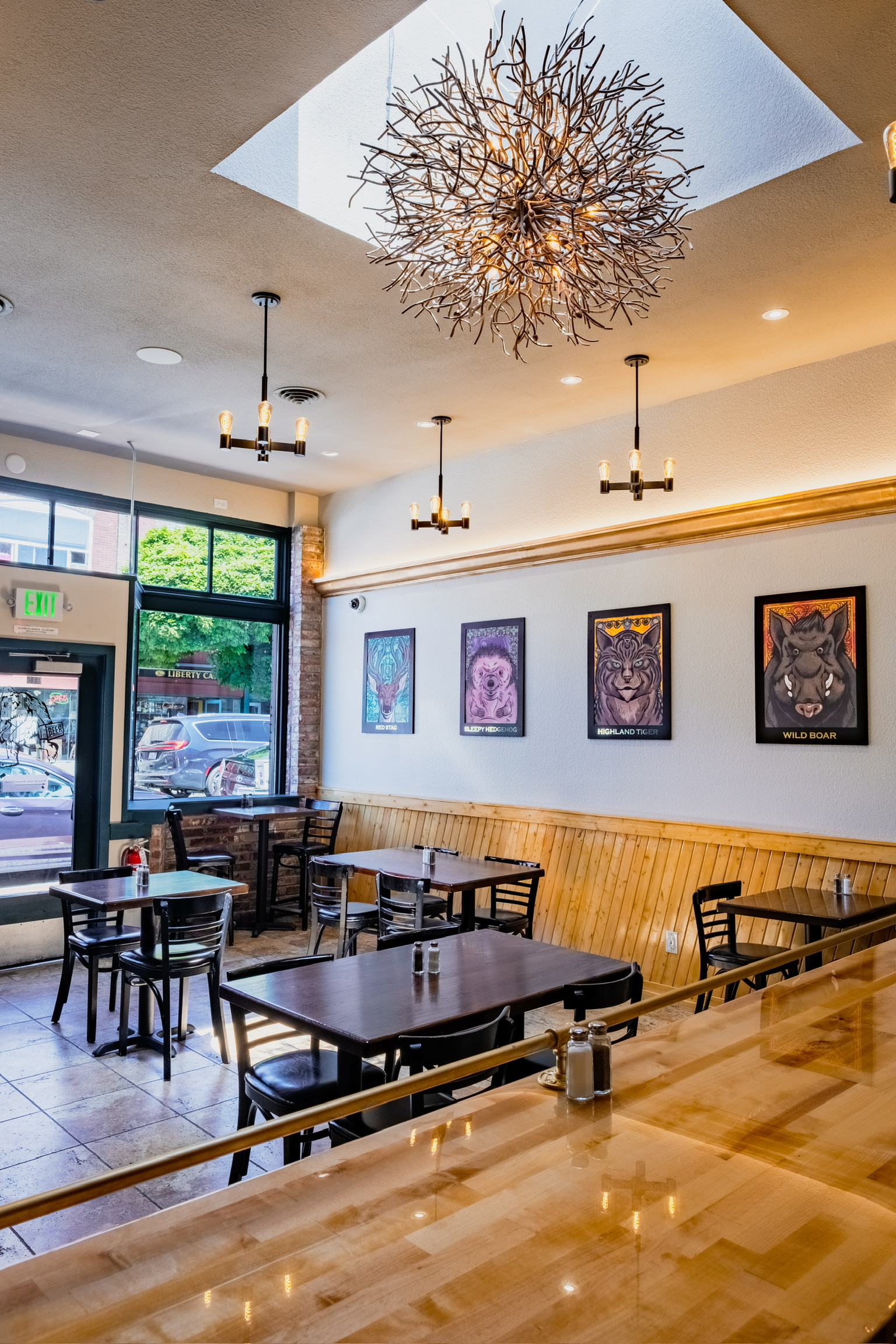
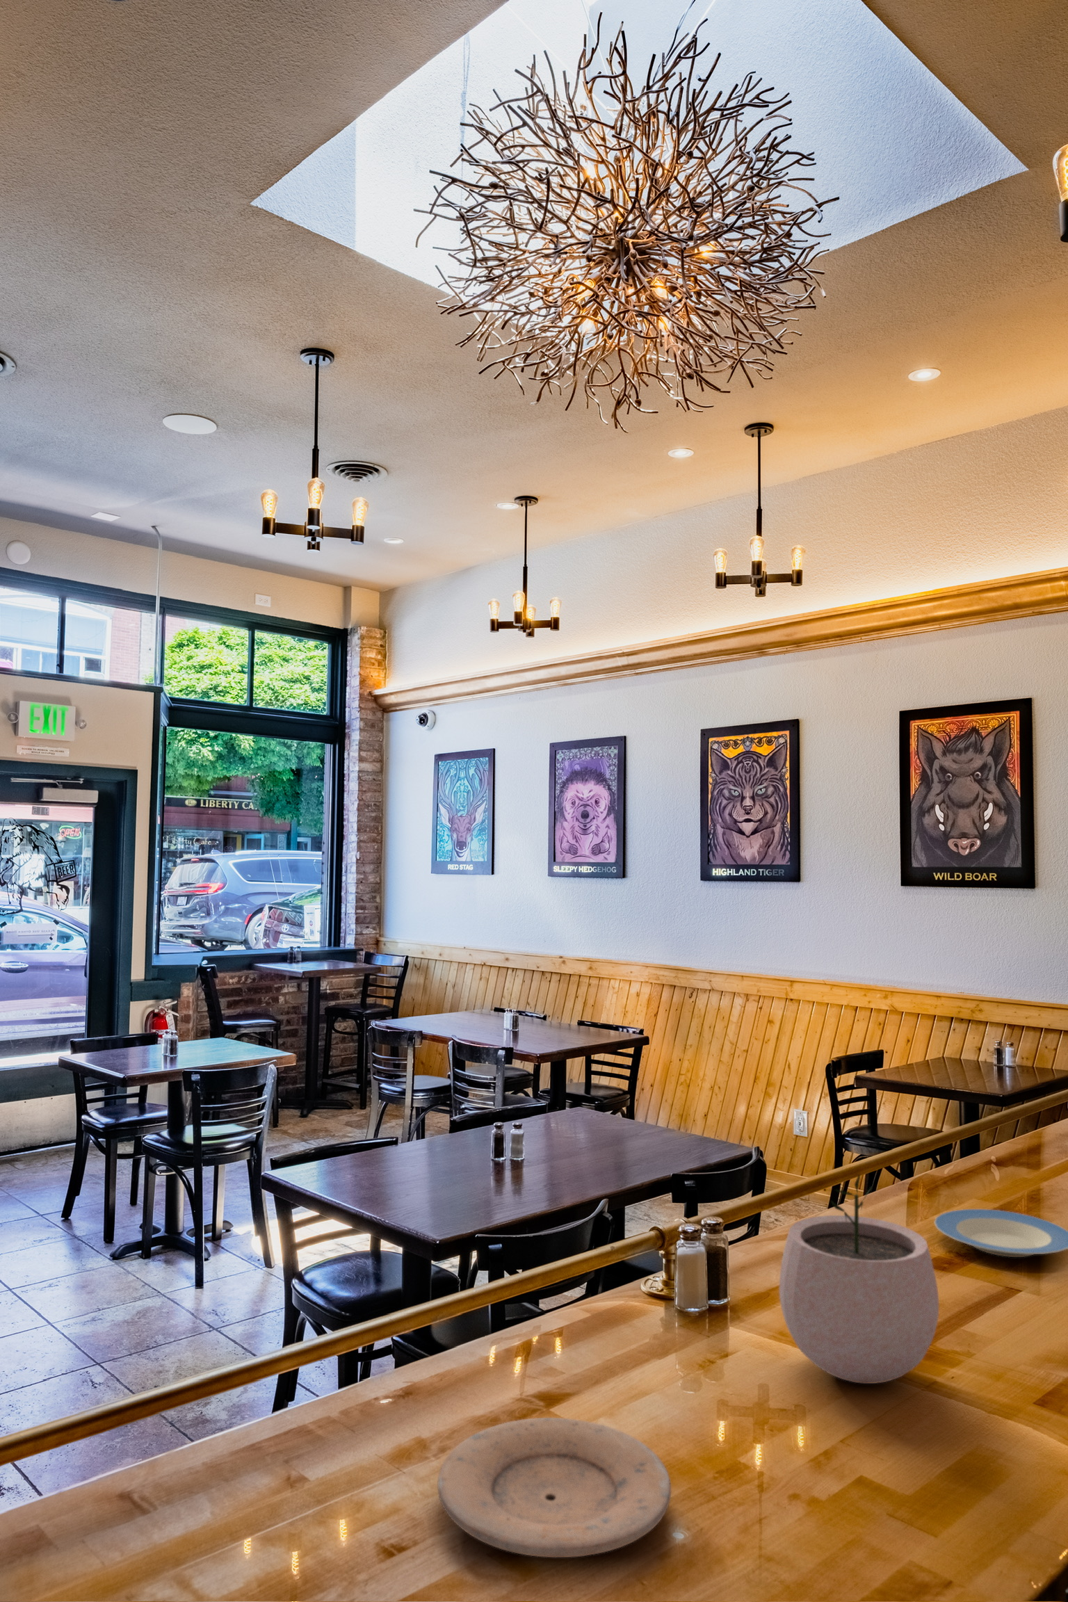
+ plate [436,1417,672,1558]
+ plate [933,1209,1068,1258]
+ plant pot [778,1174,939,1384]
